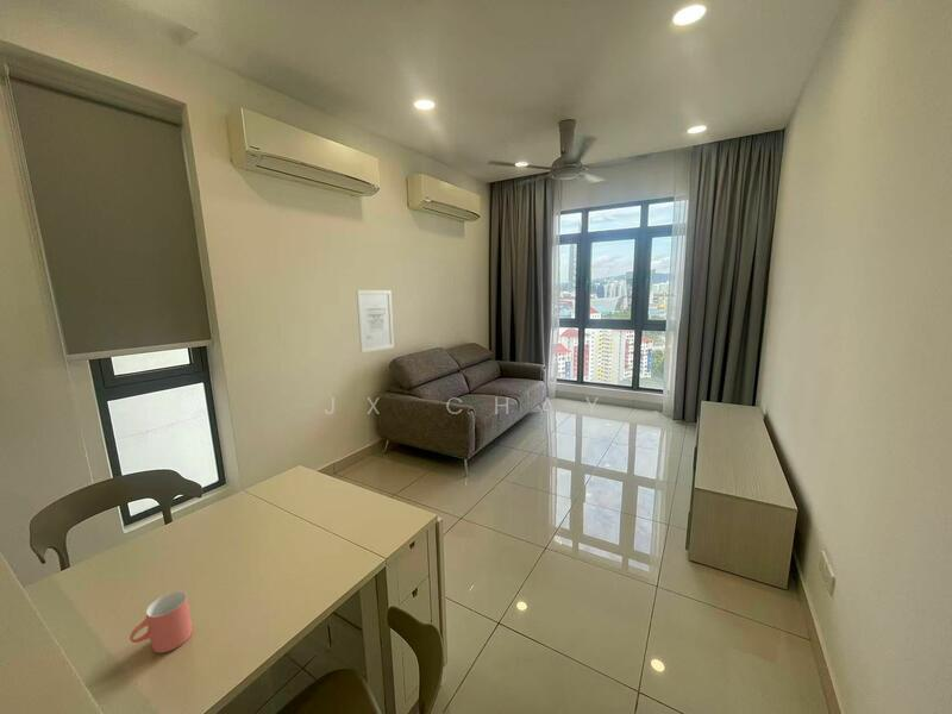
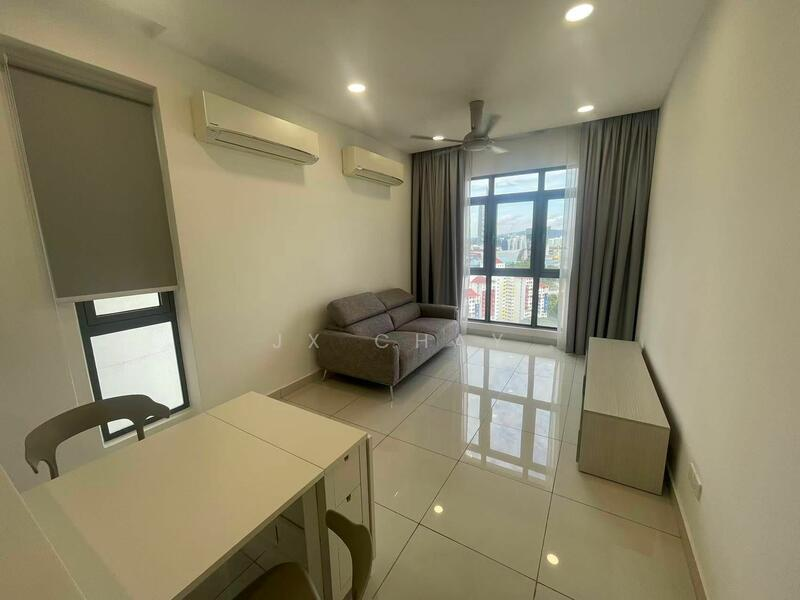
- cup [129,590,194,654]
- wall art [356,289,395,355]
